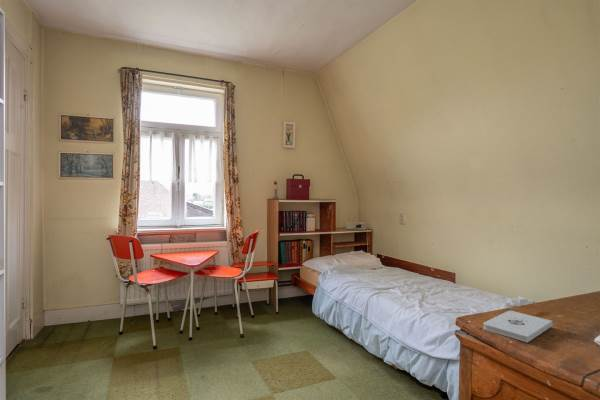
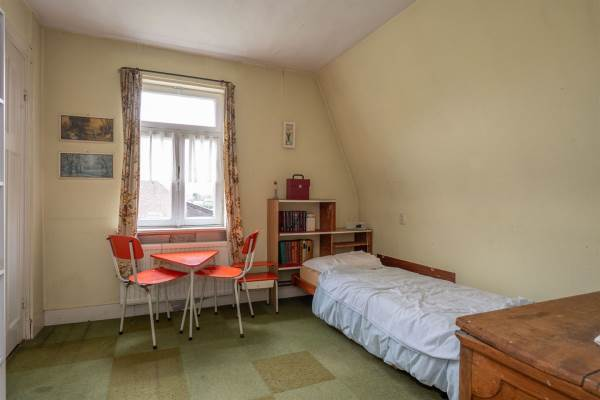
- notepad [482,310,553,344]
